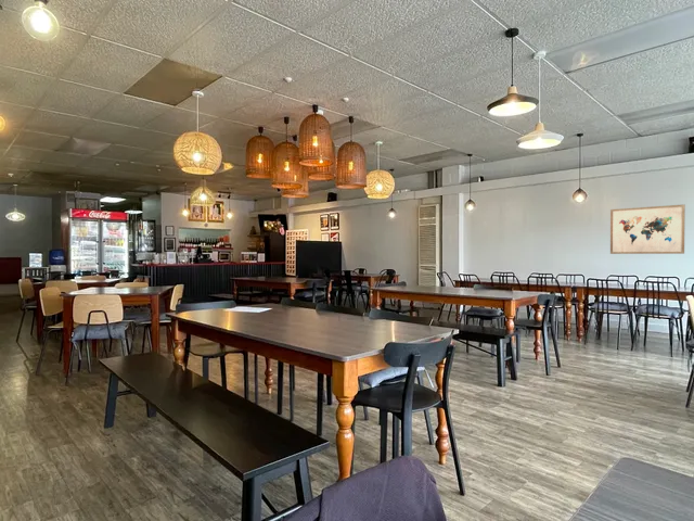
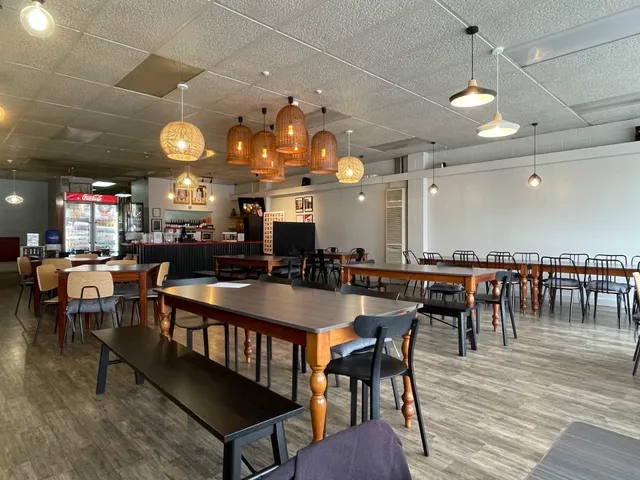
- wall art [609,203,686,255]
